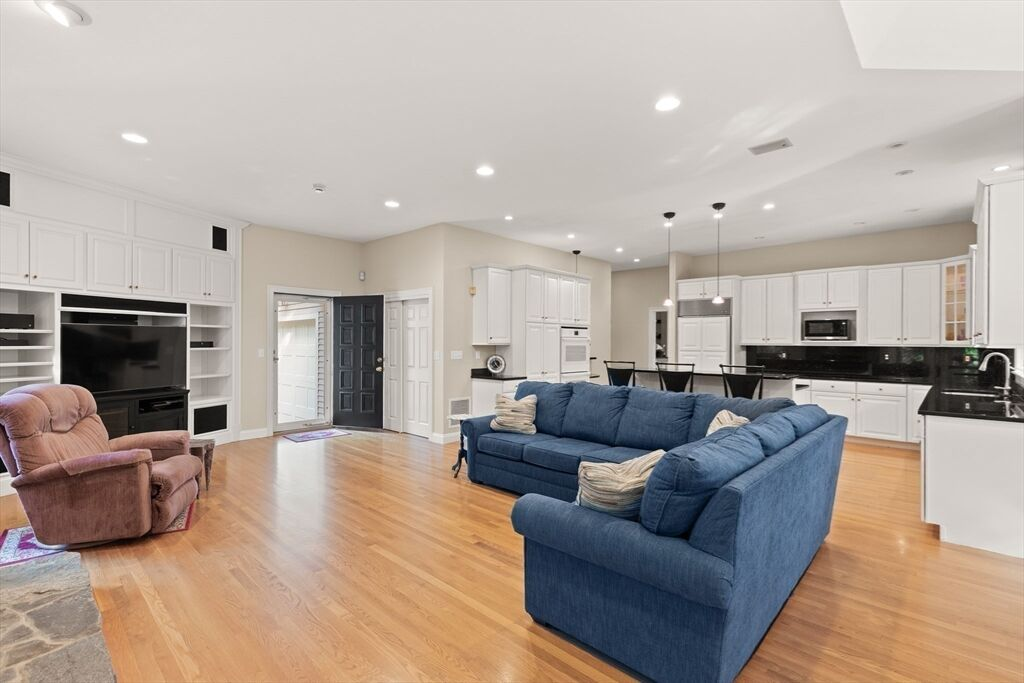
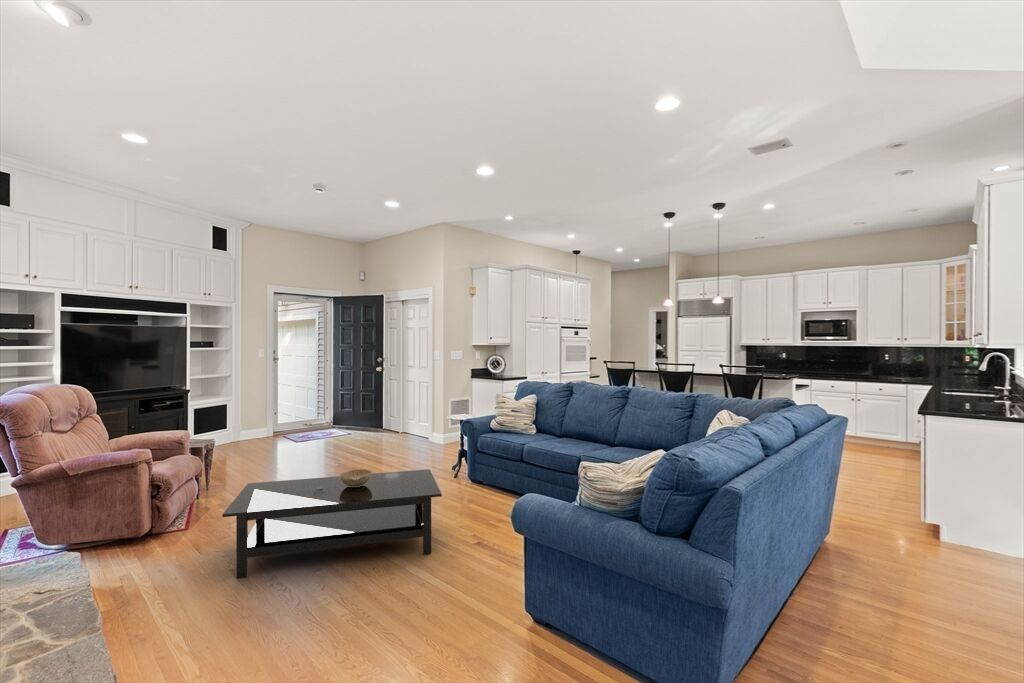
+ decorative bowl [338,468,373,487]
+ coffee table [221,468,443,579]
